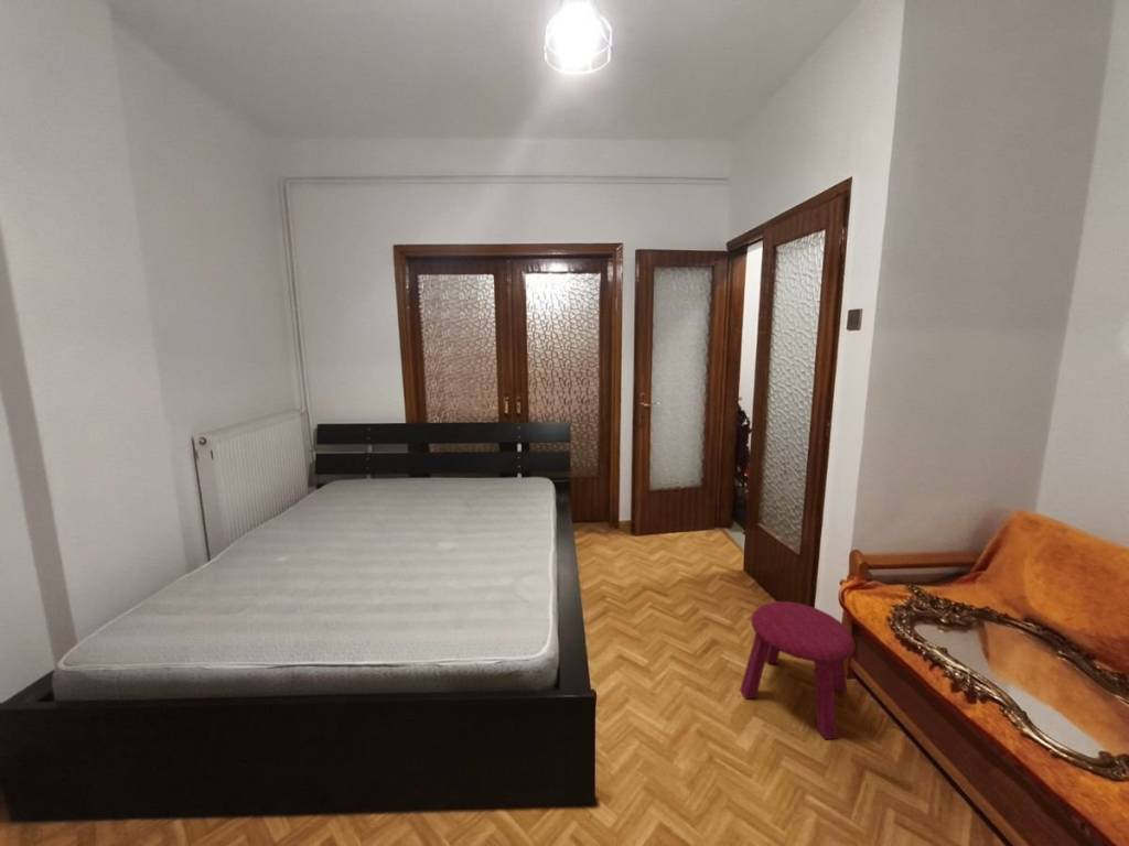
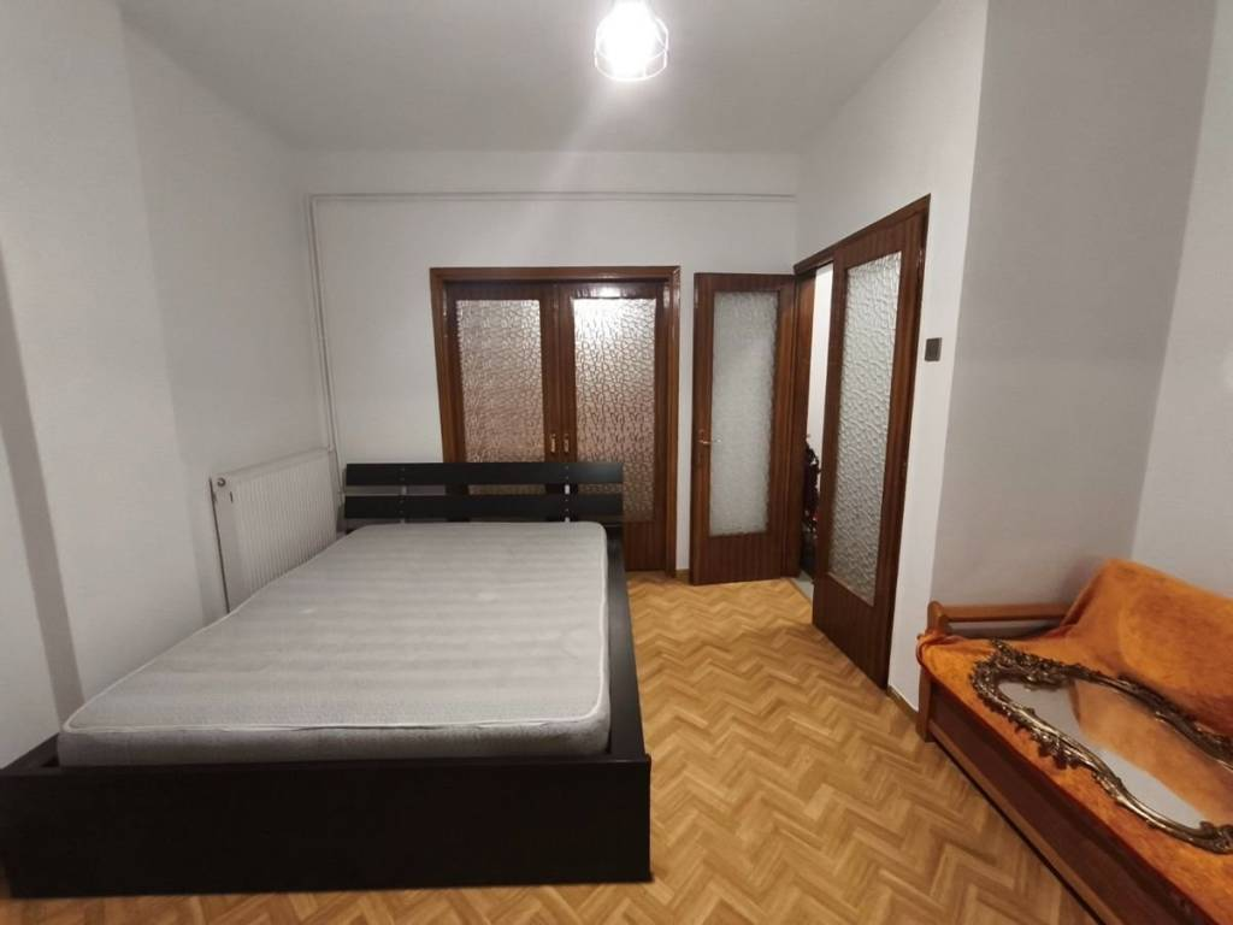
- stool [739,600,857,740]
